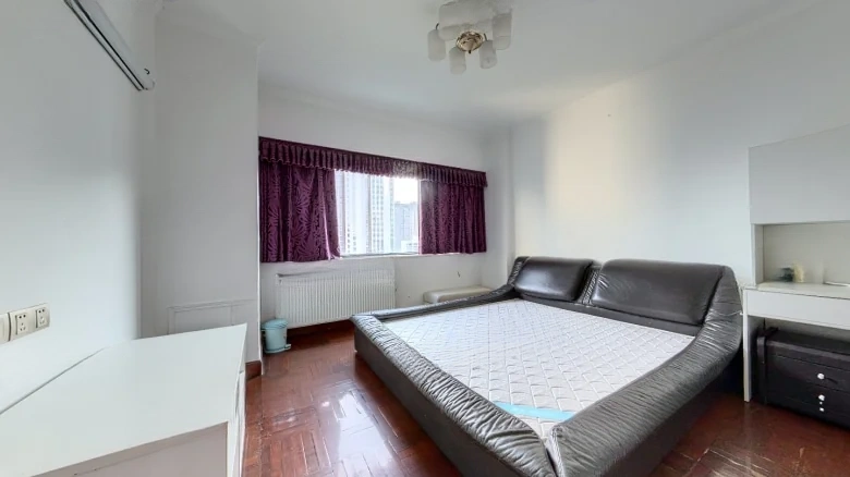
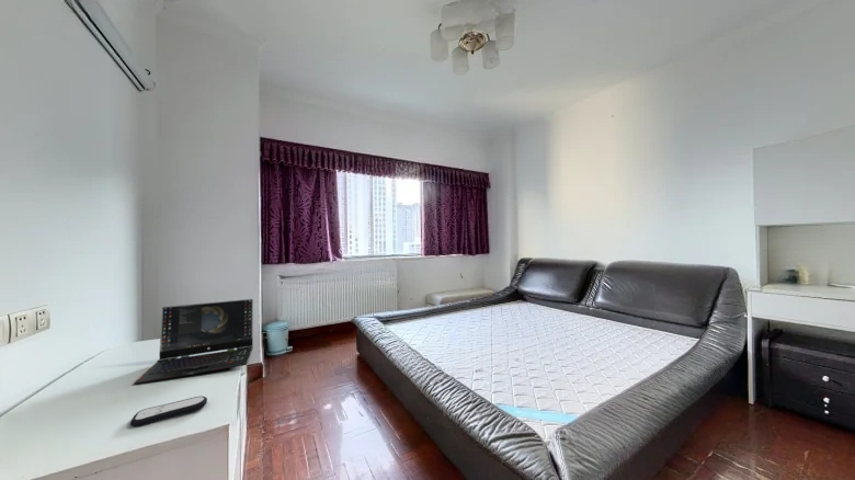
+ laptop computer [133,298,254,386]
+ remote control [129,396,208,428]
